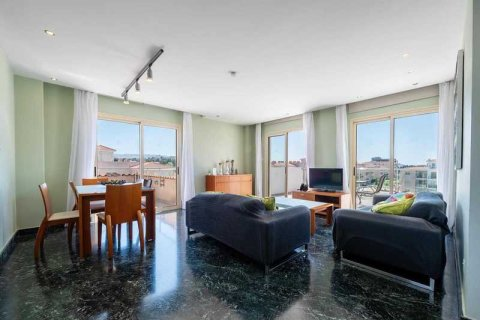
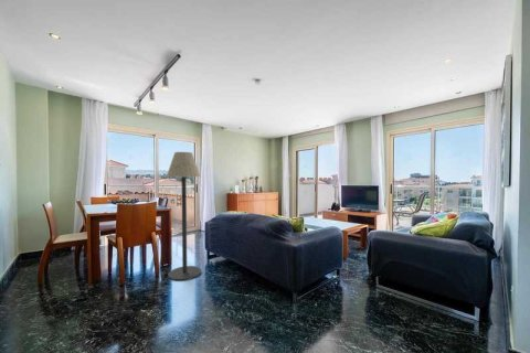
+ floor lamp [166,151,202,281]
